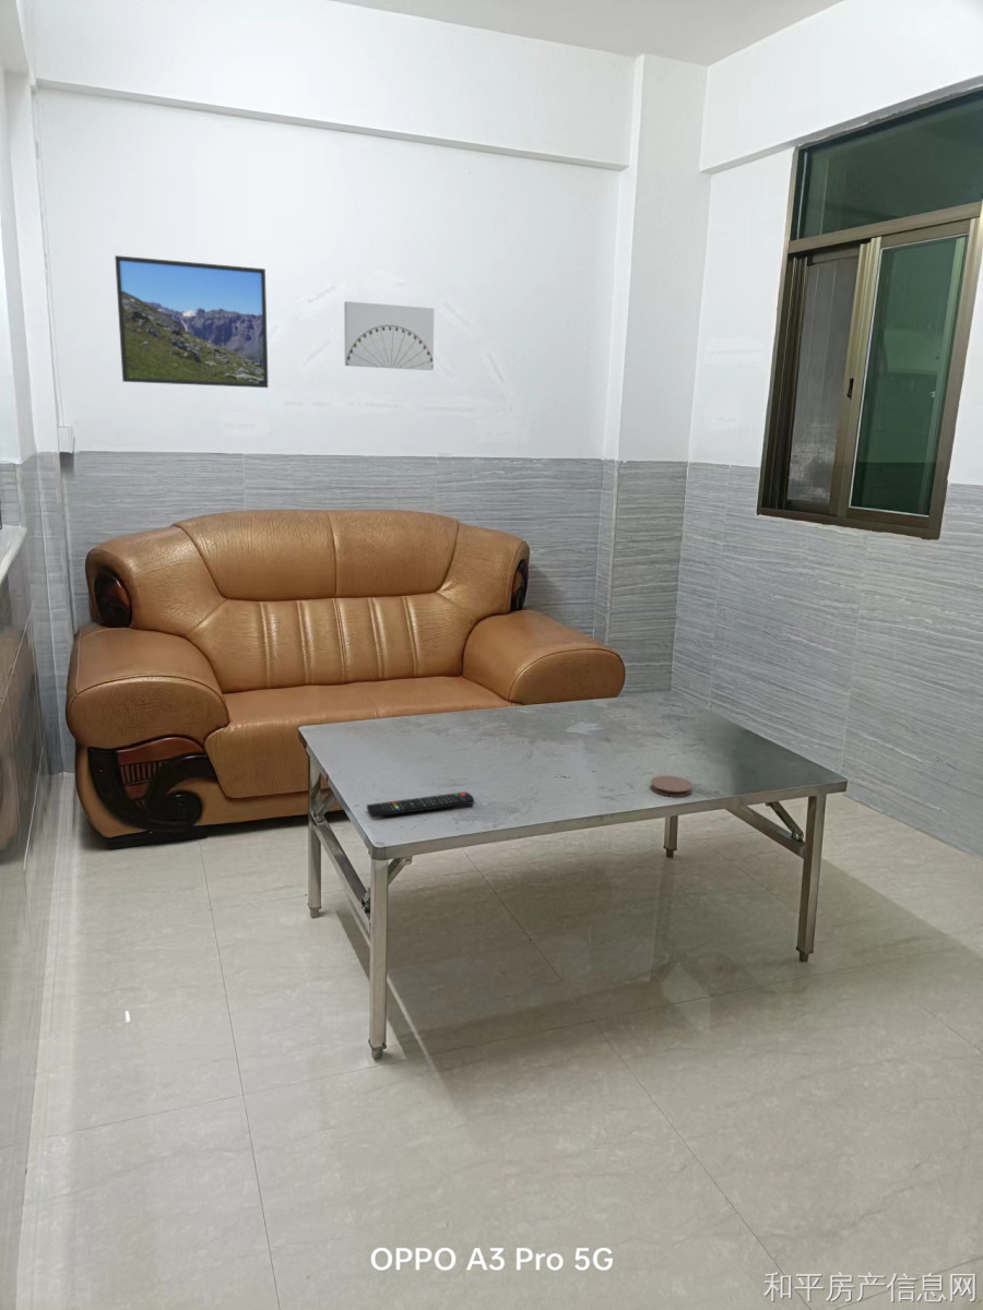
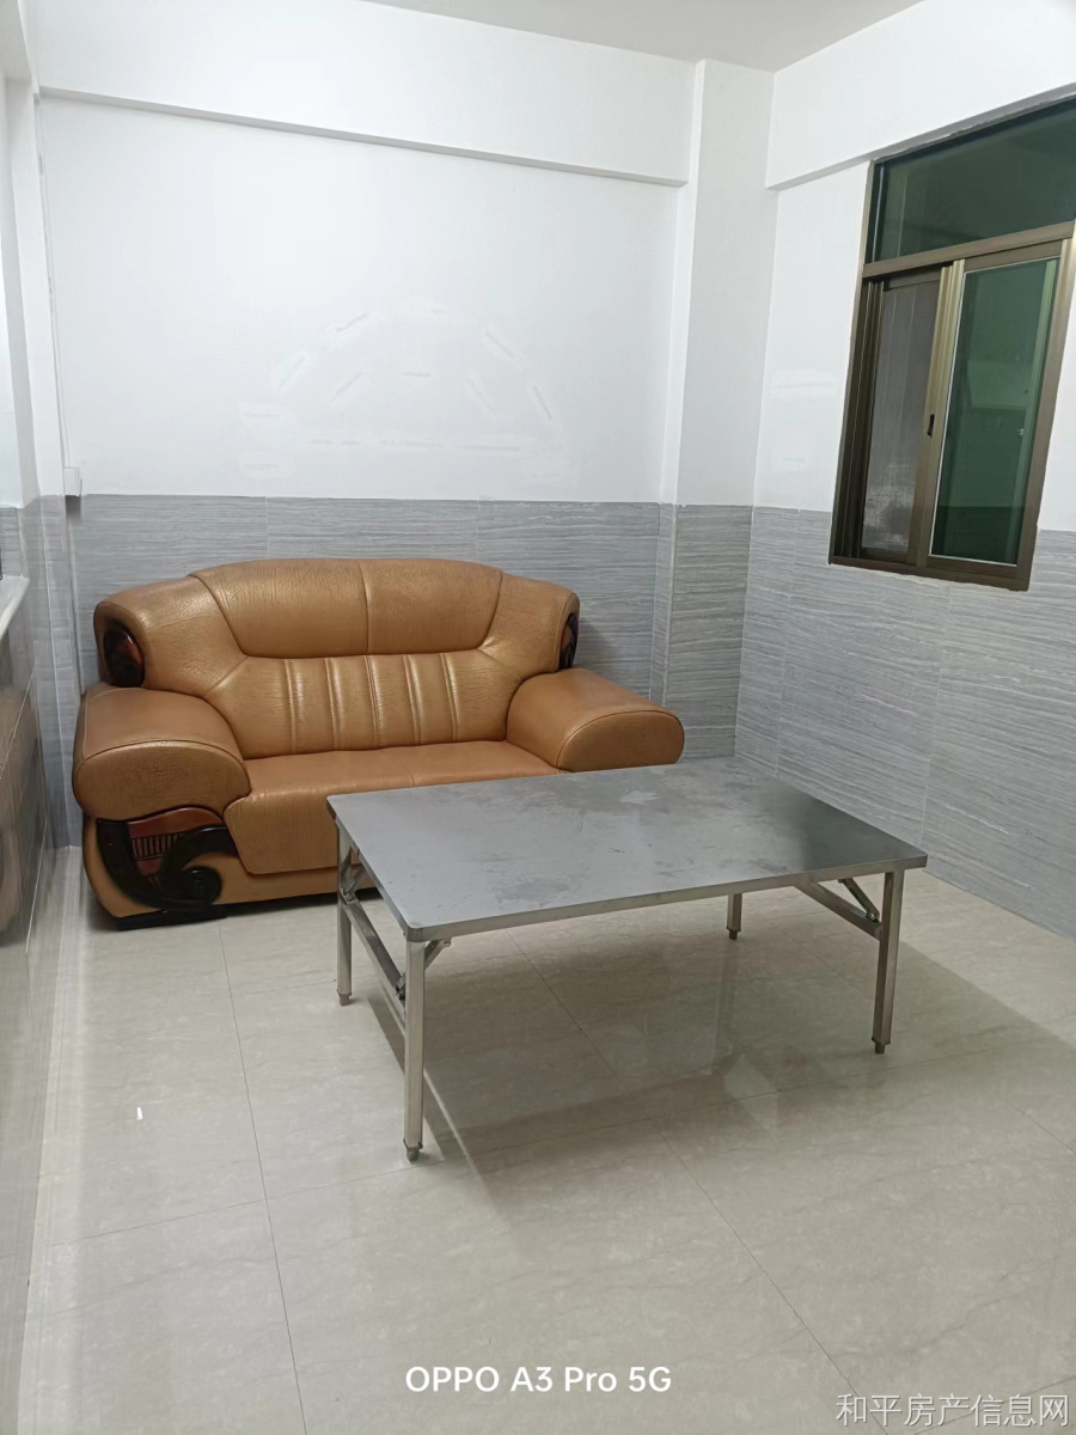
- remote control [366,790,475,819]
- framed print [114,254,270,389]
- wall art [343,300,435,371]
- coaster [649,774,694,798]
